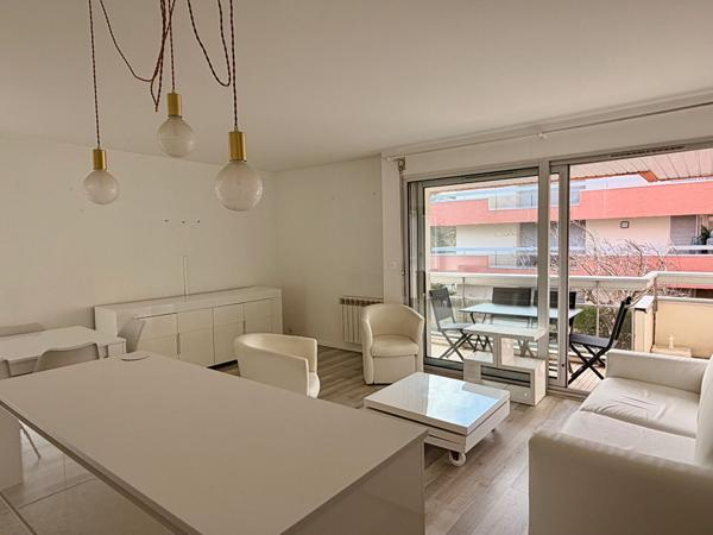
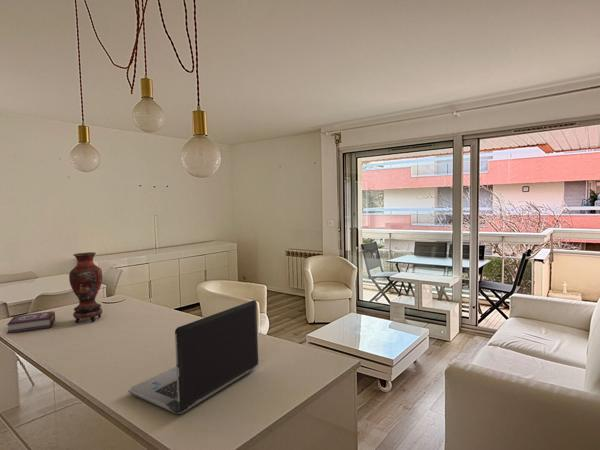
+ vase [68,251,104,324]
+ book [6,310,56,335]
+ laptop computer [127,299,259,415]
